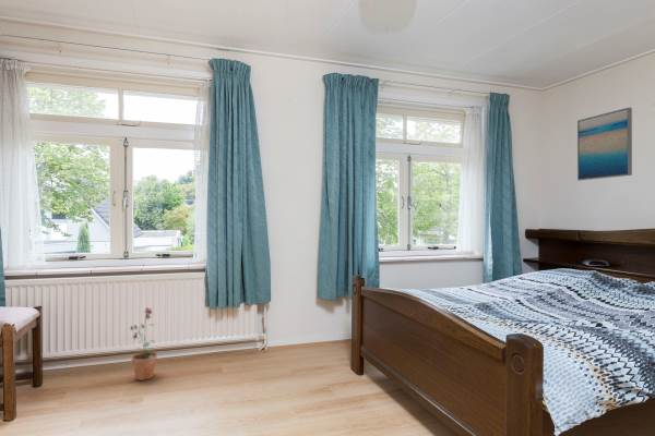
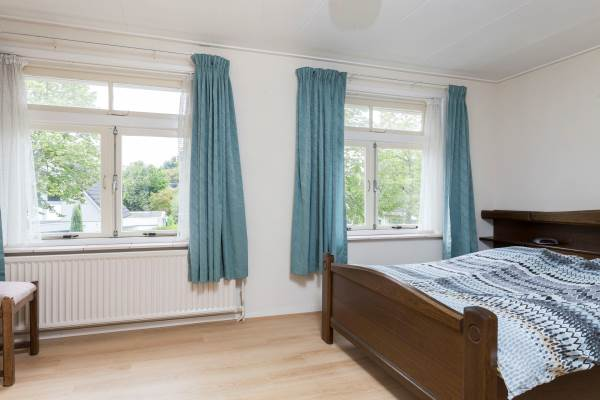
- potted plant [129,306,158,382]
- wall art [576,107,633,182]
